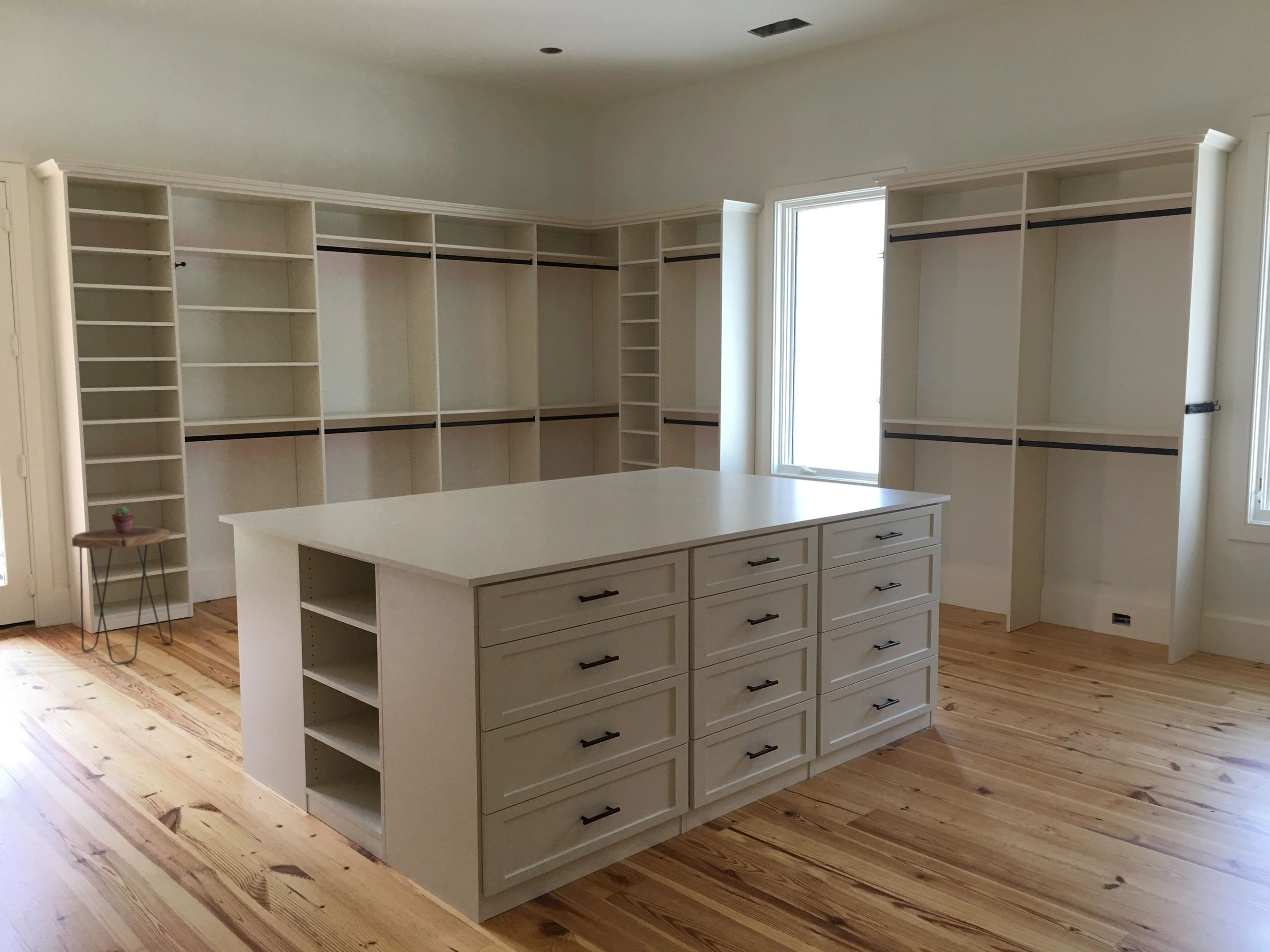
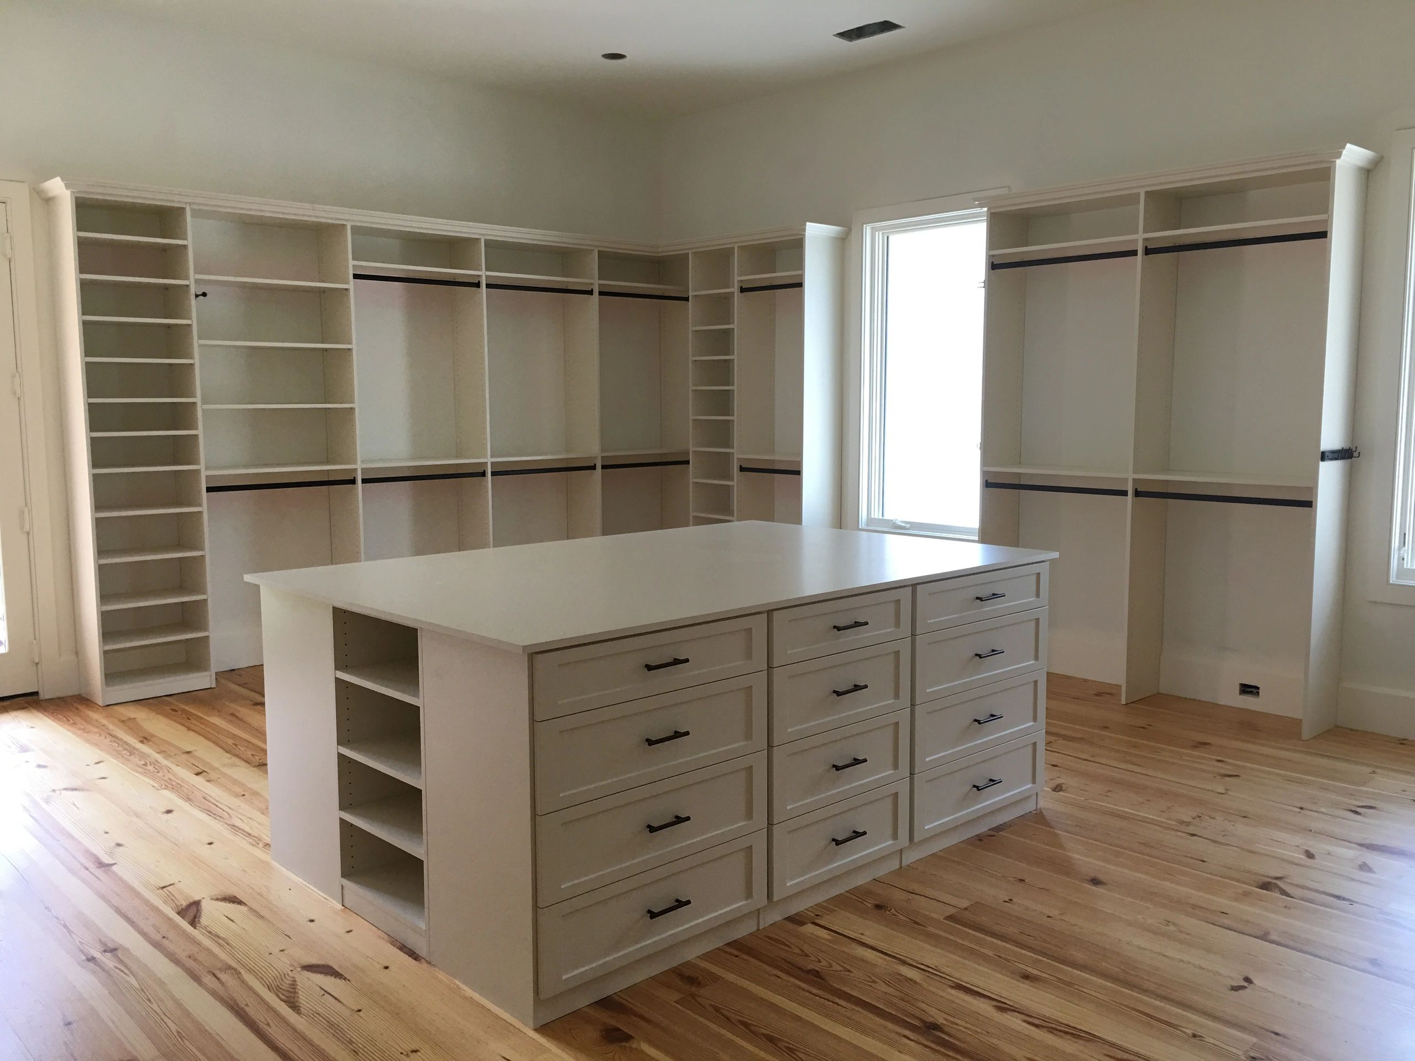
- potted succulent [111,506,135,534]
- side table [71,526,173,664]
